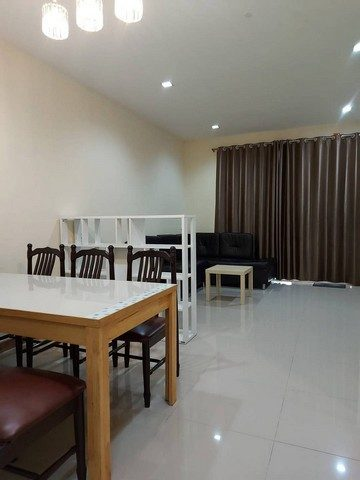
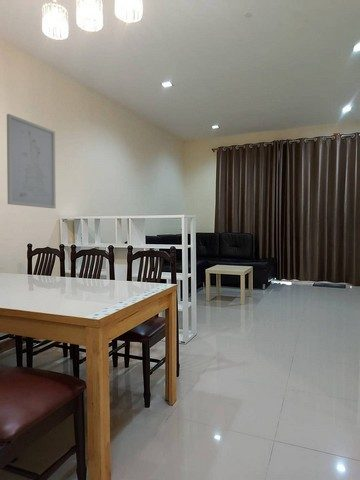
+ wall art [6,113,57,209]
